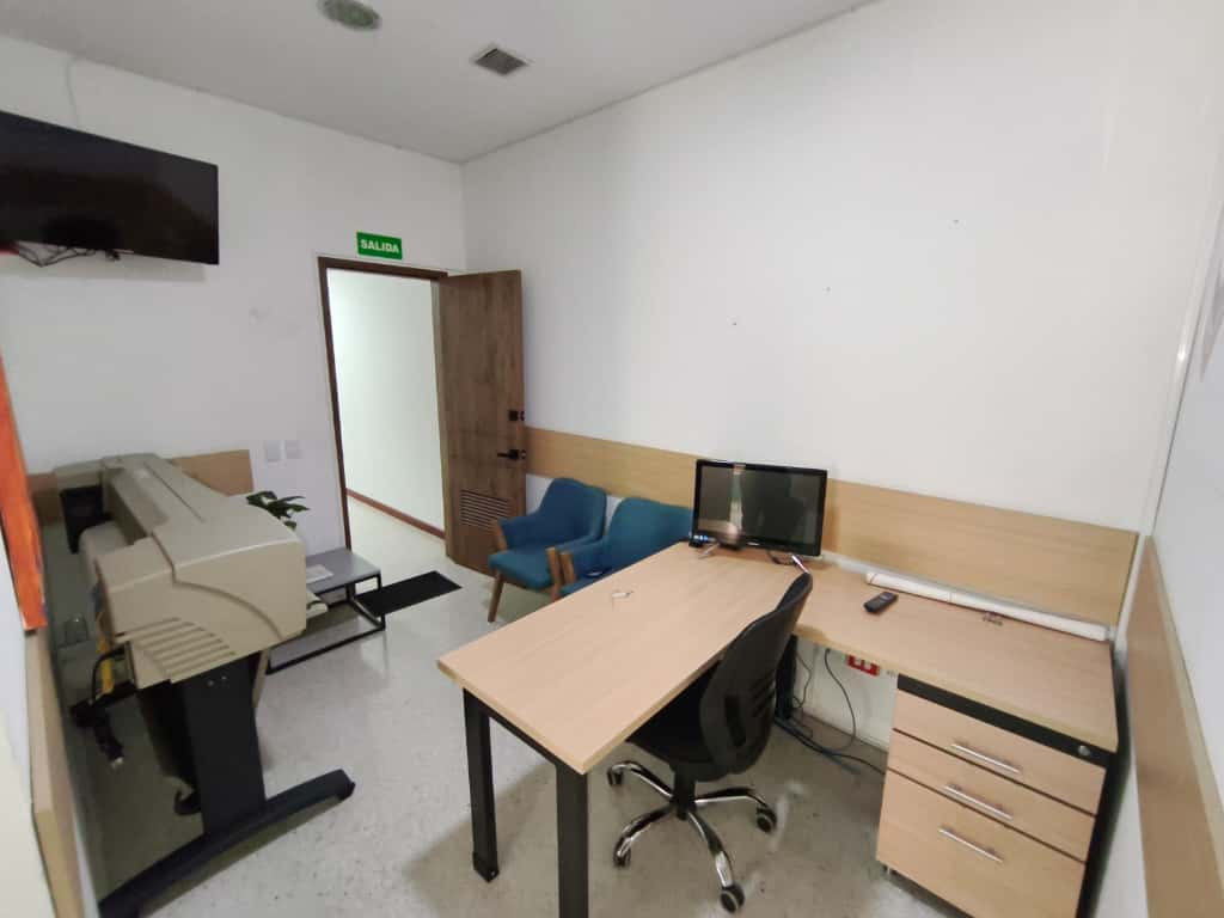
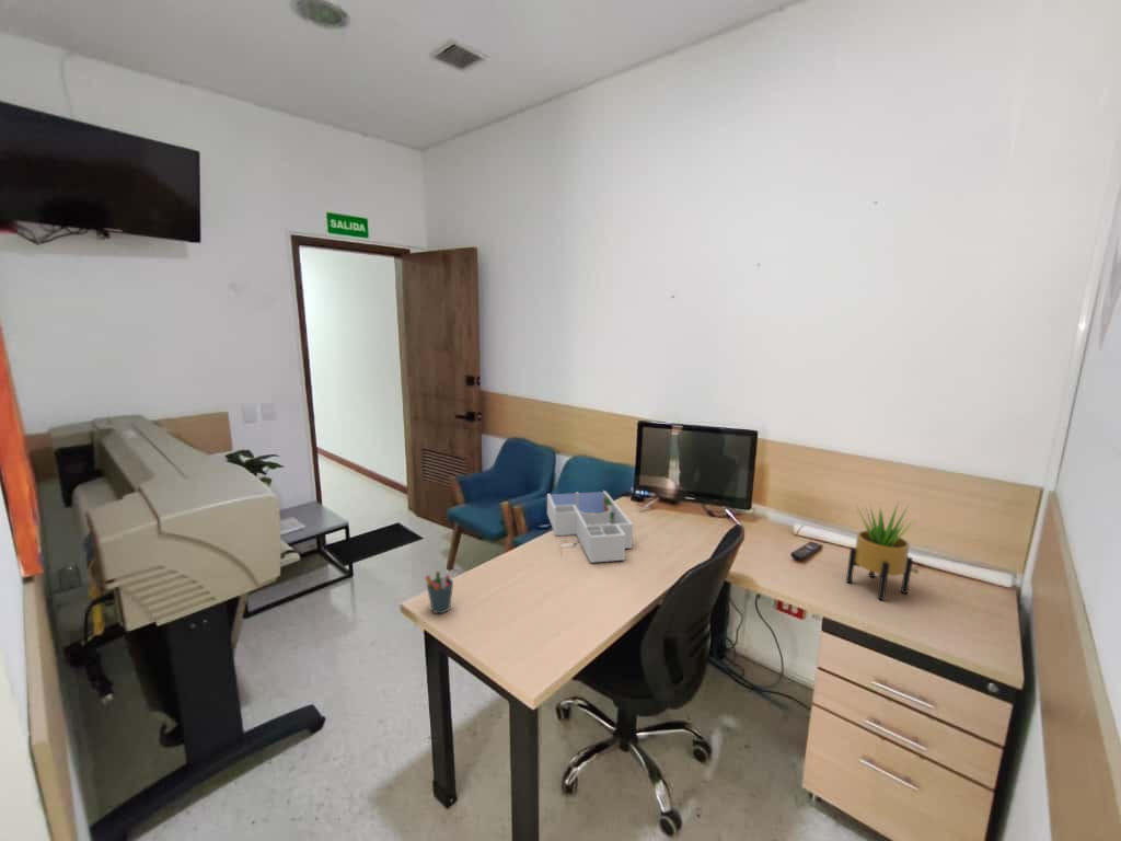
+ pen holder [424,569,454,614]
+ potted plant [845,500,915,601]
+ desk organizer [546,489,634,564]
